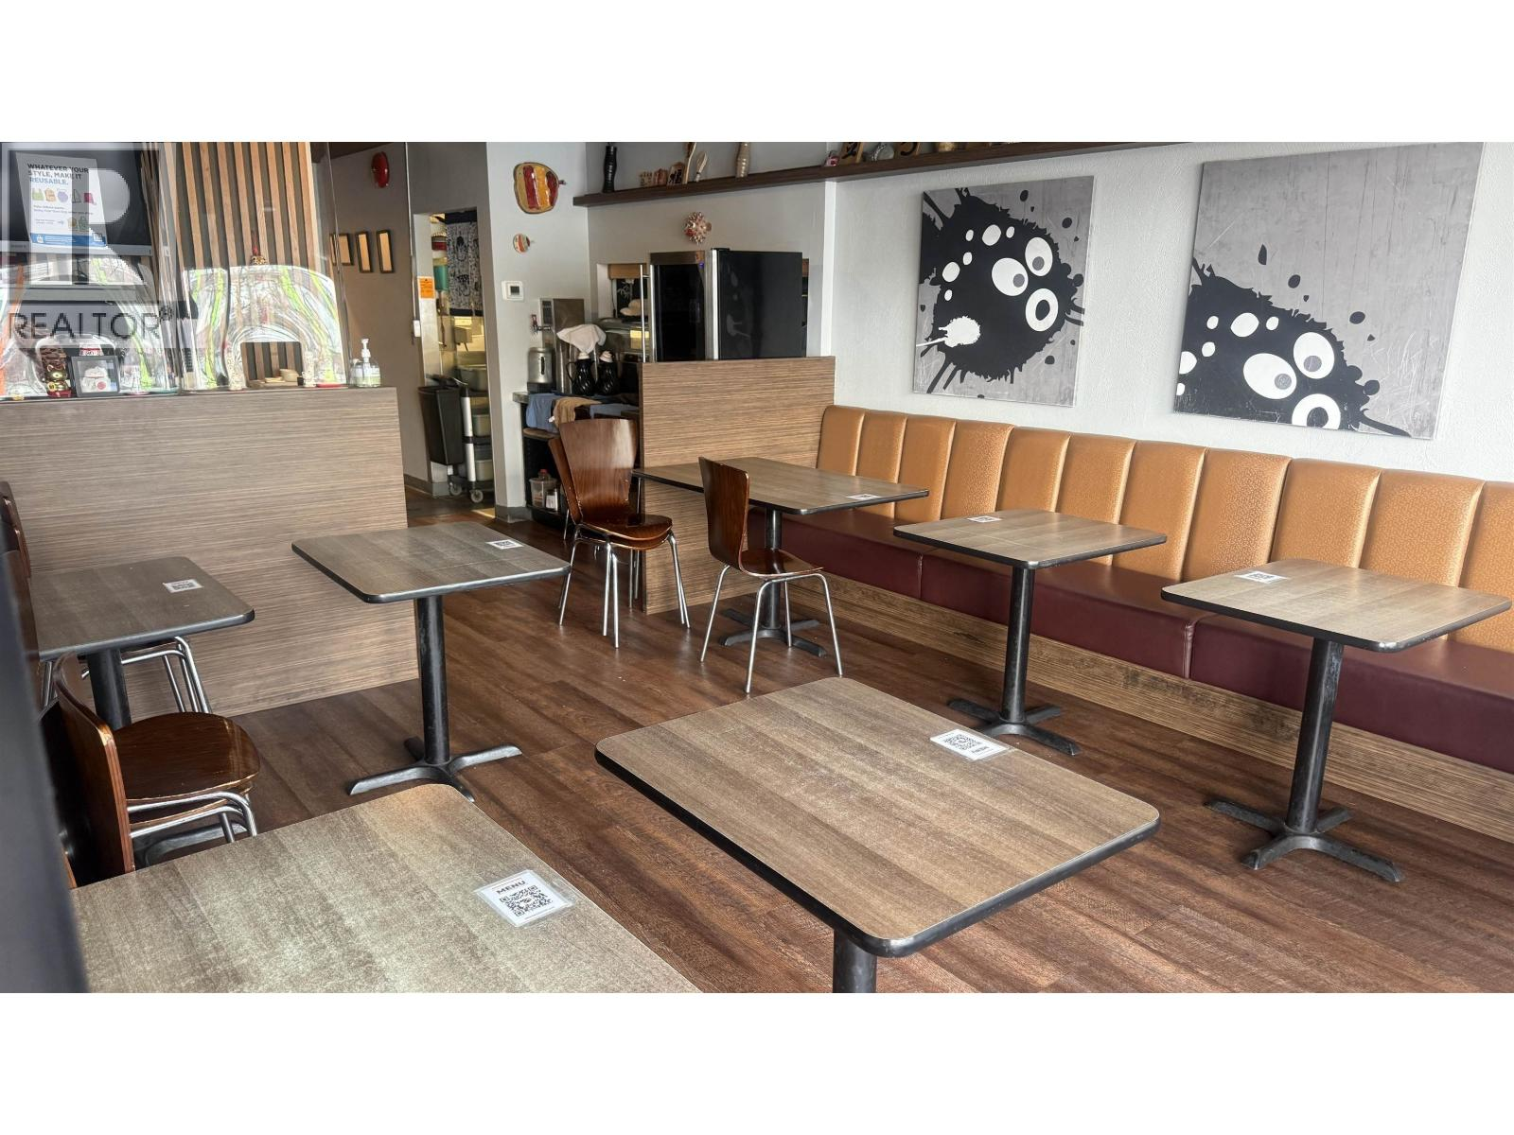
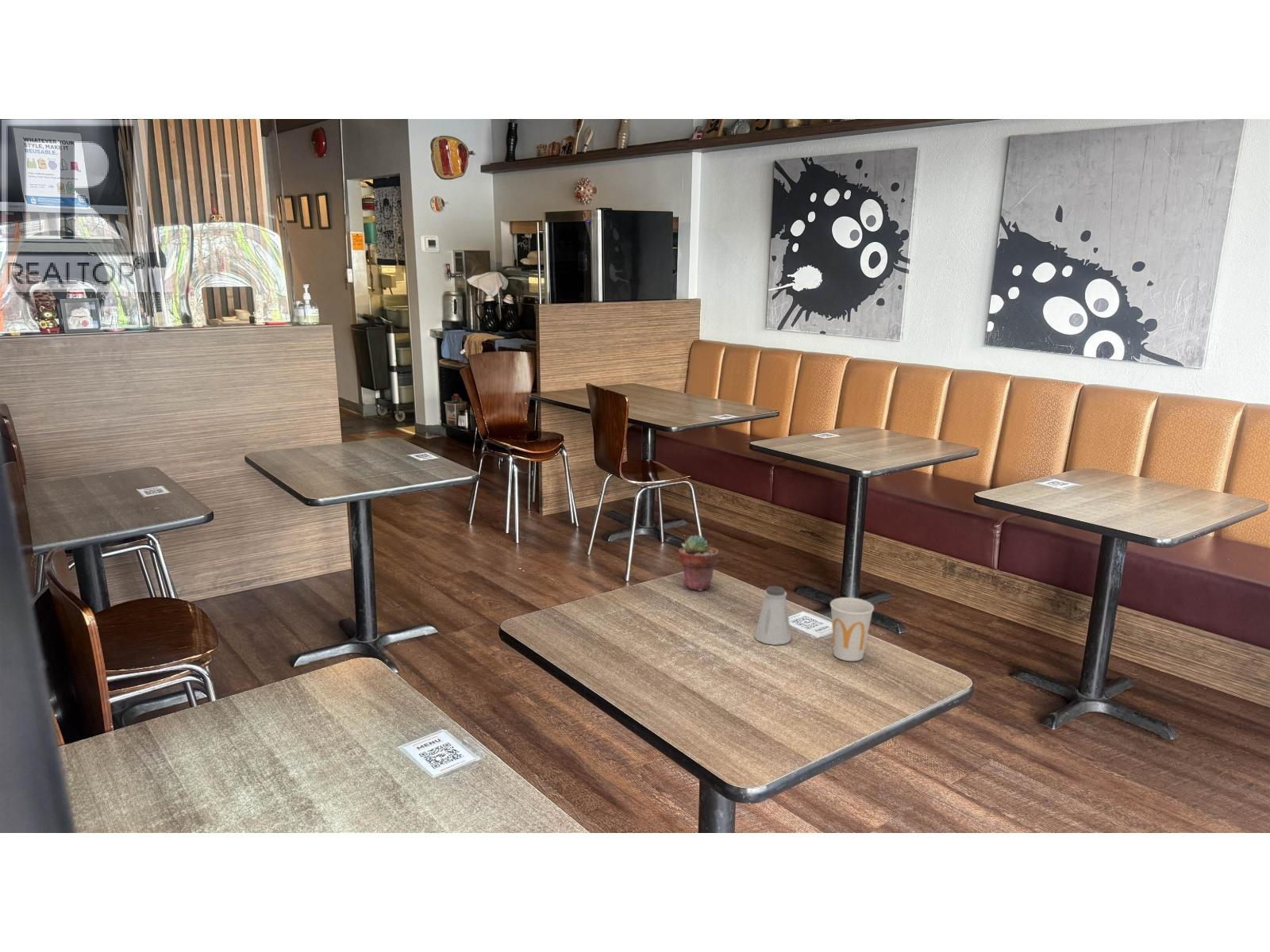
+ potted succulent [678,535,719,592]
+ cup [829,597,875,662]
+ saltshaker [753,585,792,646]
